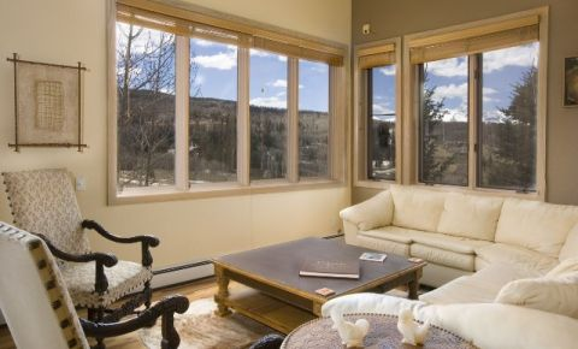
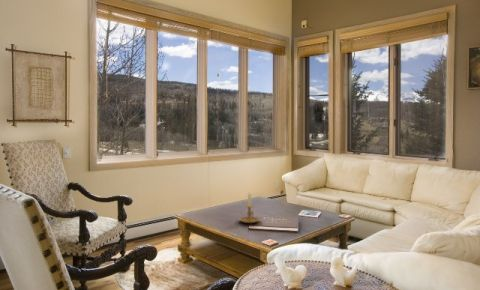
+ candle holder [237,192,262,224]
